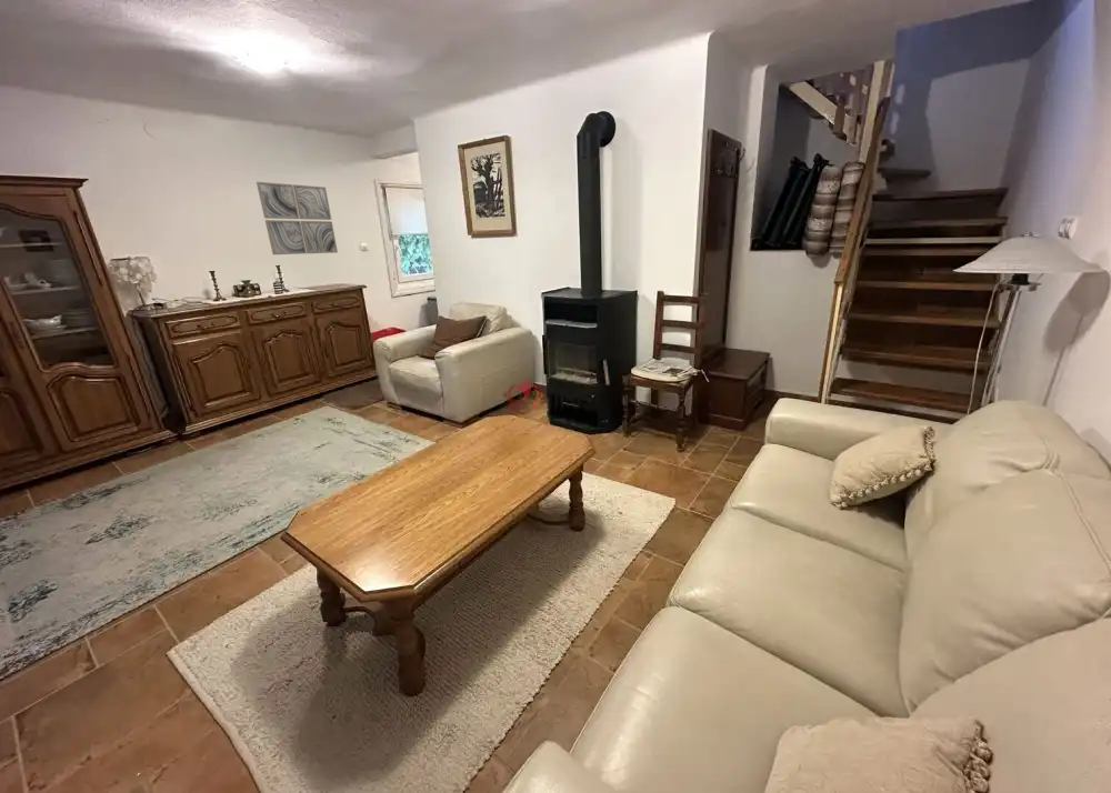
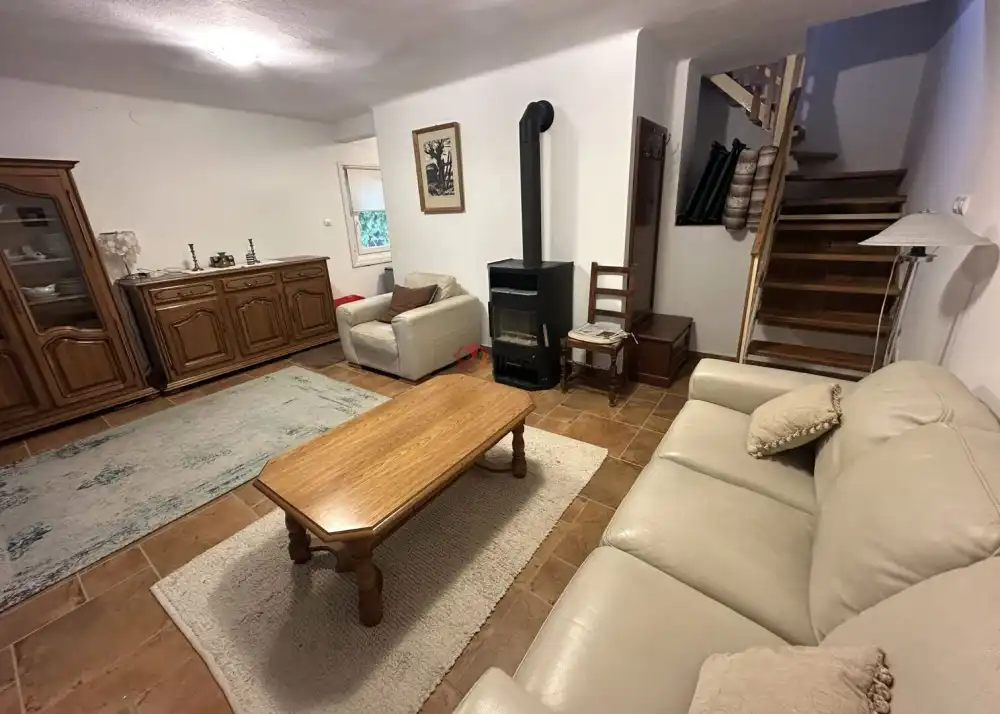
- wall art [256,181,339,255]
